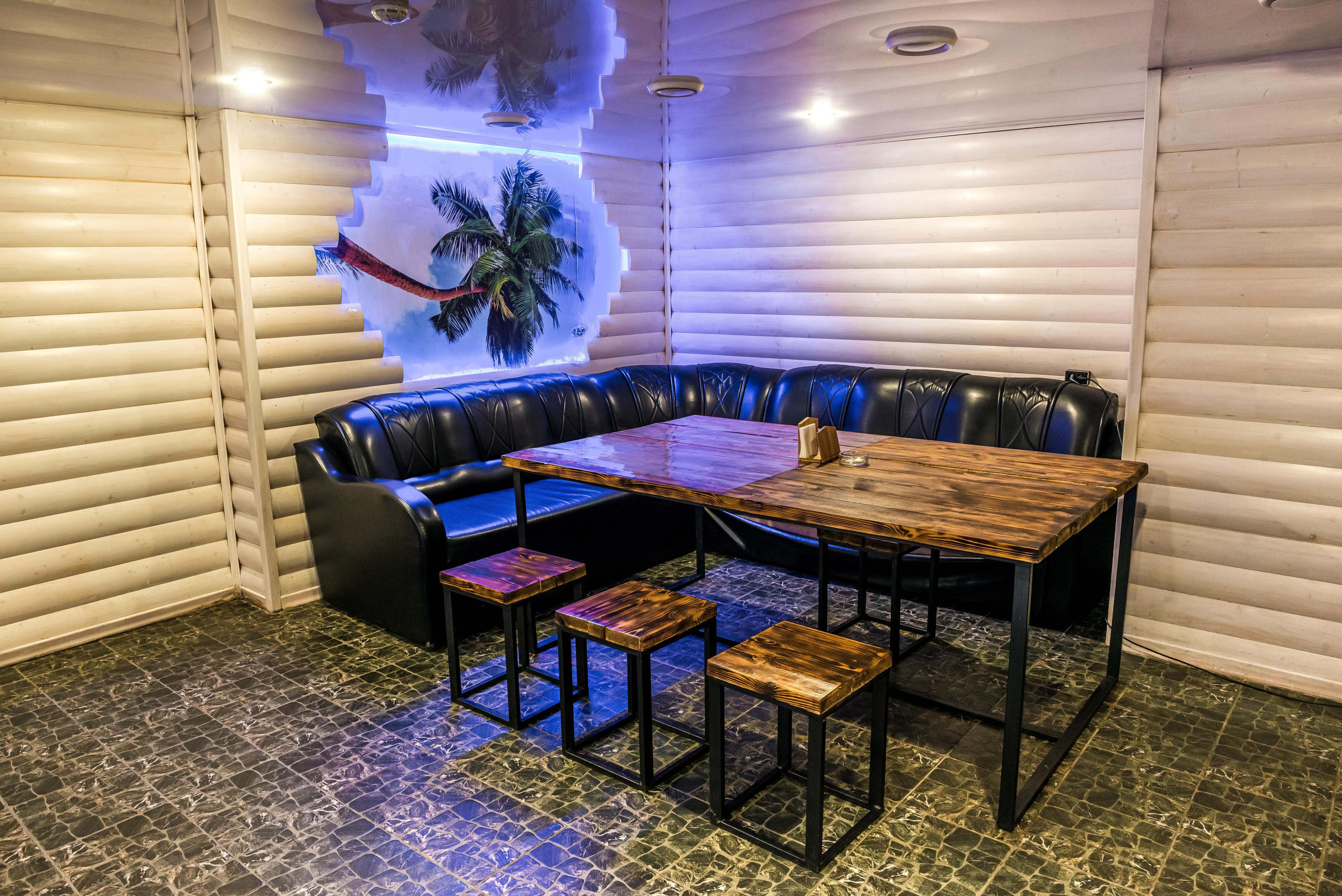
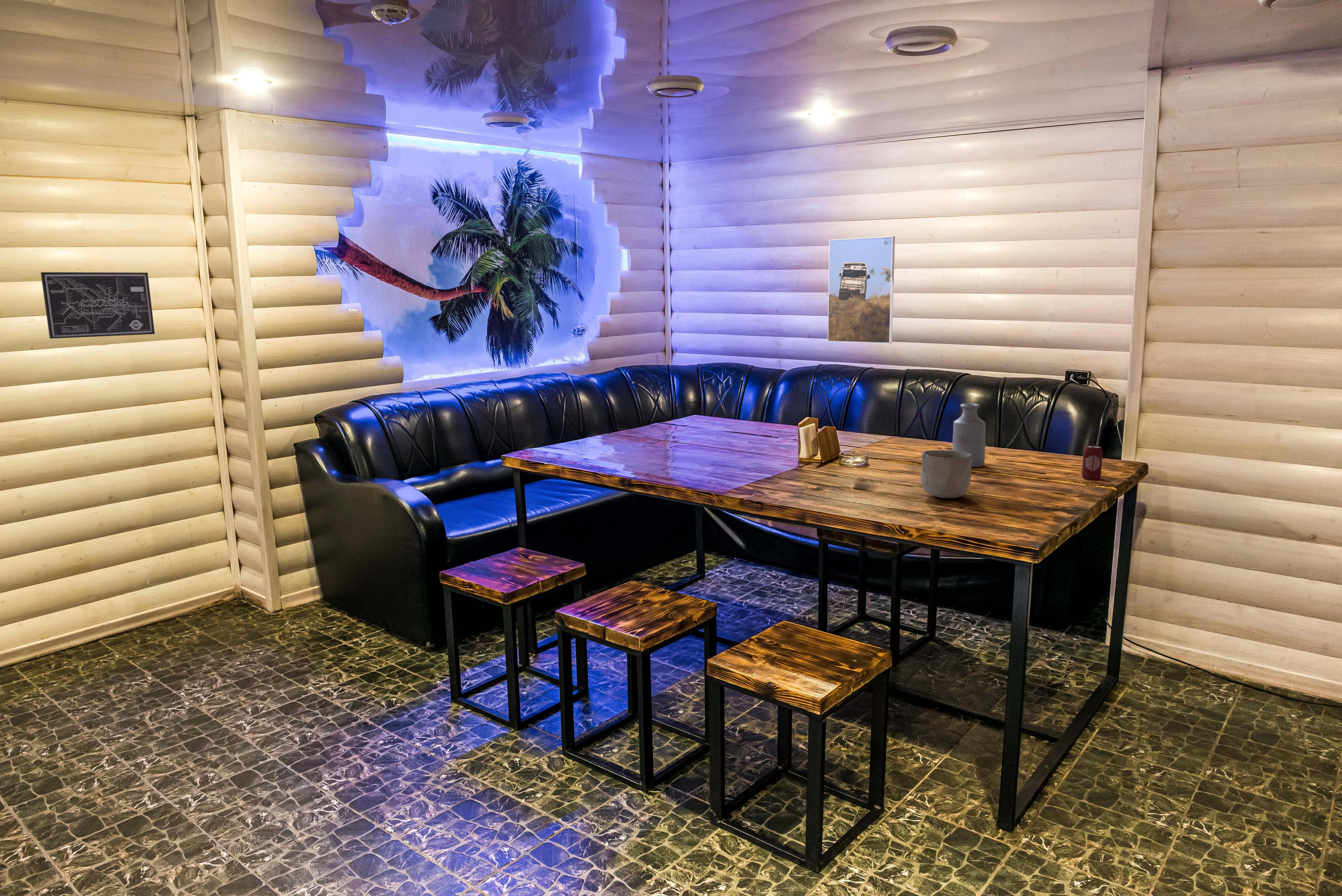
+ bowl [920,450,972,499]
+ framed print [827,236,895,344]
+ wall art [40,272,155,339]
+ beverage can [1081,445,1103,481]
+ bottle [952,403,986,468]
